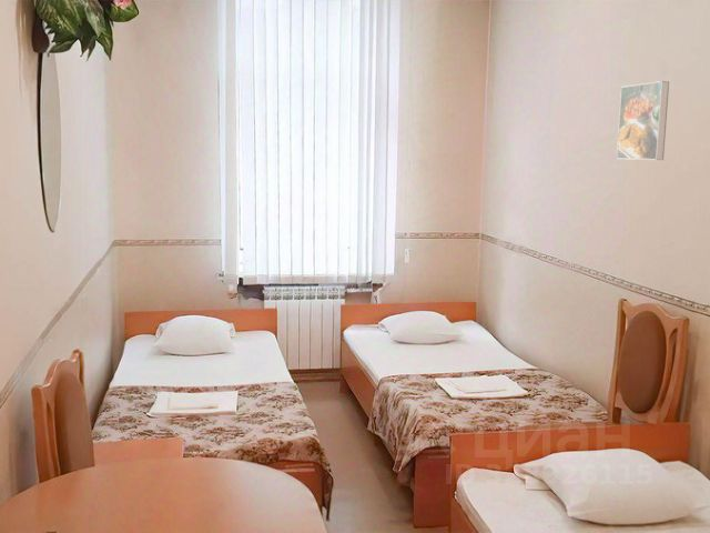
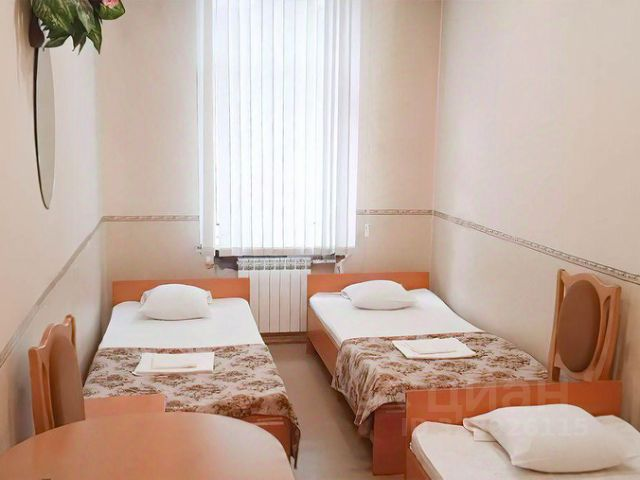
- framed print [616,80,670,161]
